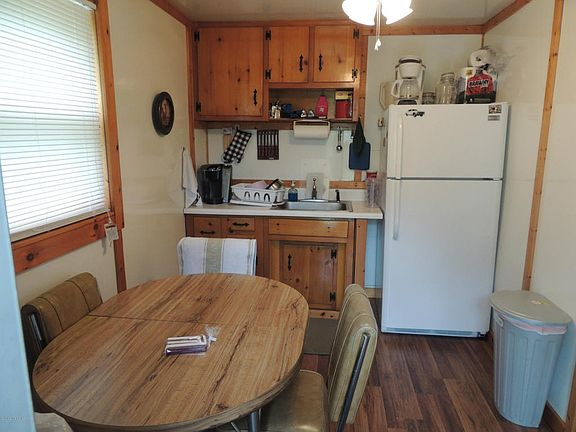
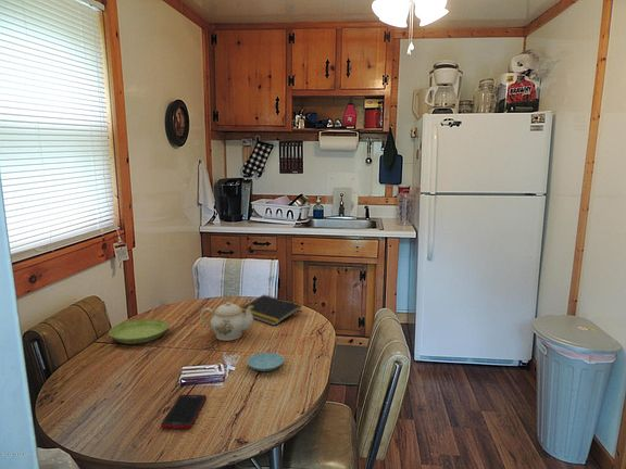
+ saucer [246,352,285,372]
+ teapot [200,301,254,342]
+ saucer [108,318,168,345]
+ notepad [240,293,302,327]
+ cell phone [160,394,208,430]
